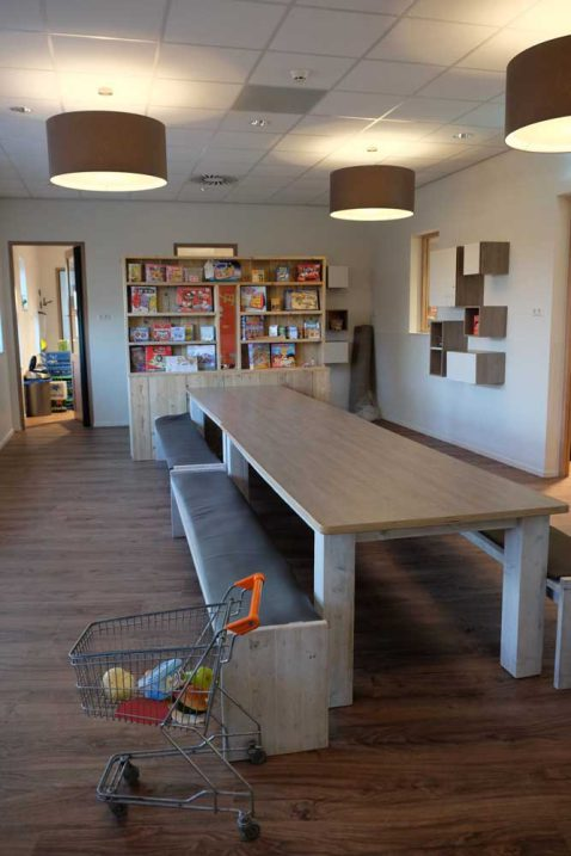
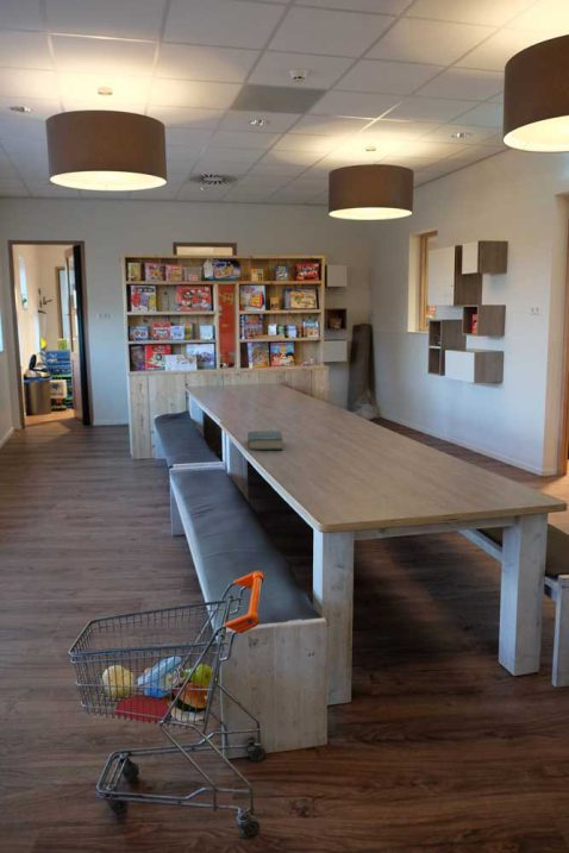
+ hardback book [246,429,284,451]
